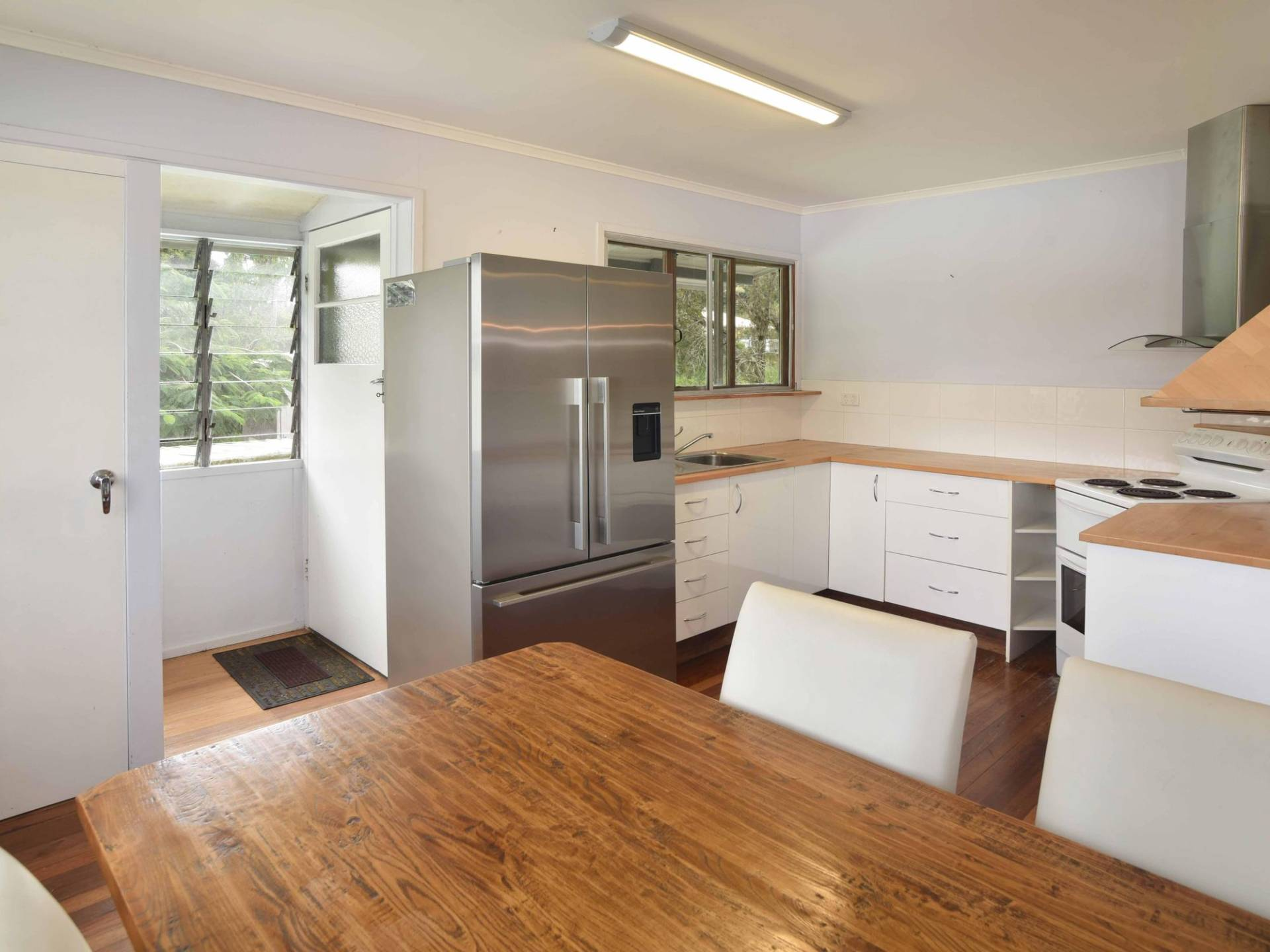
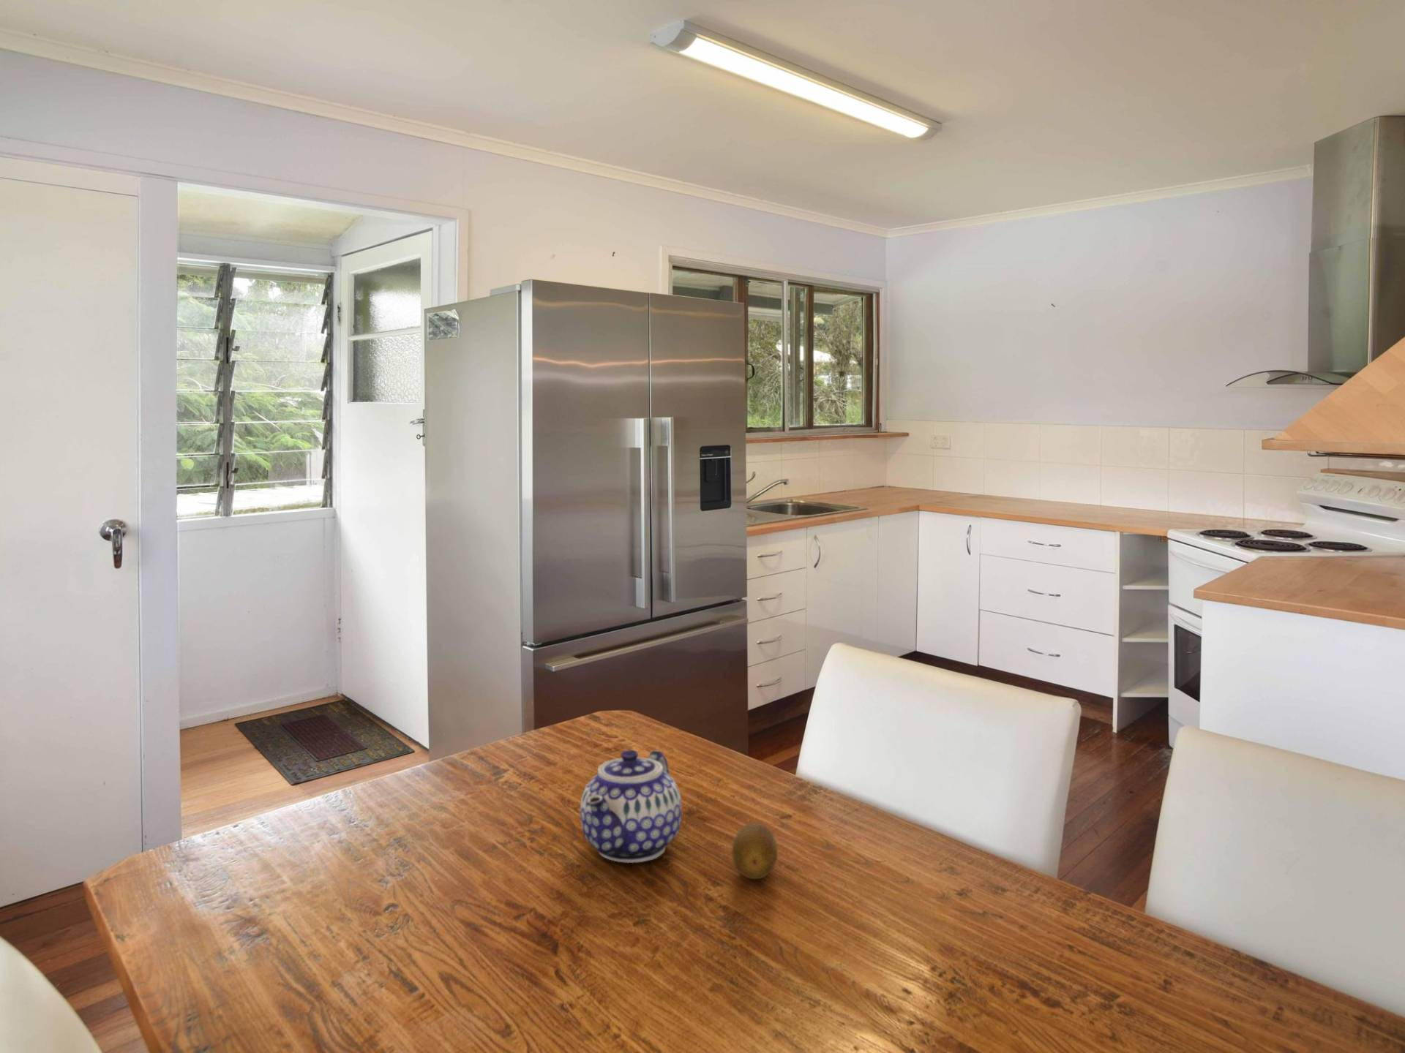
+ teapot [580,749,681,864]
+ fruit [731,823,779,879]
